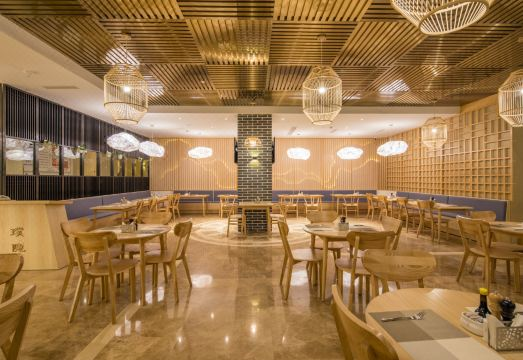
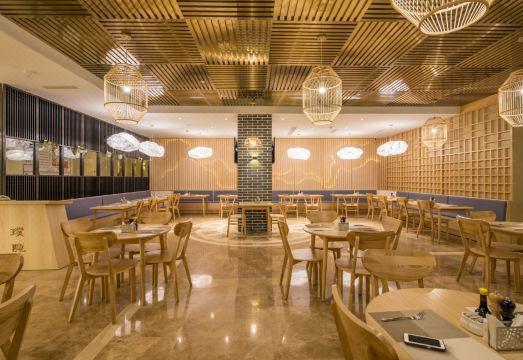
+ cell phone [402,332,447,352]
